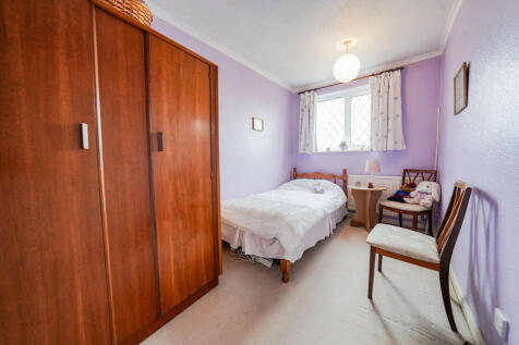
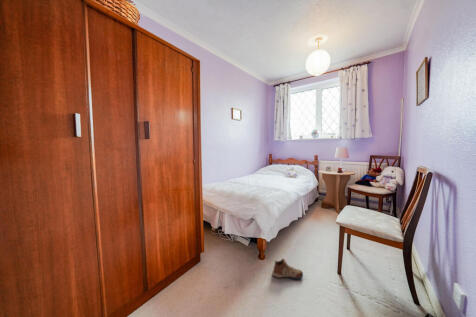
+ shoe [271,258,304,281]
